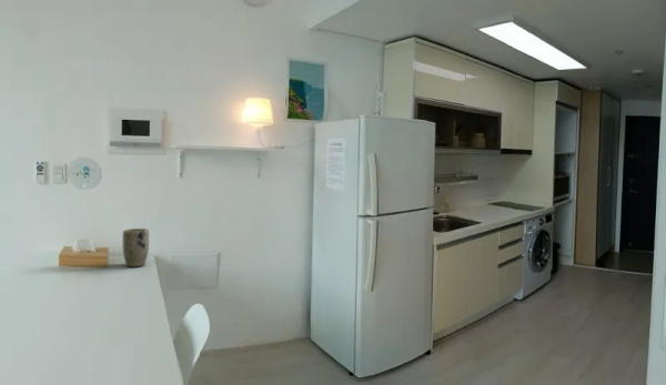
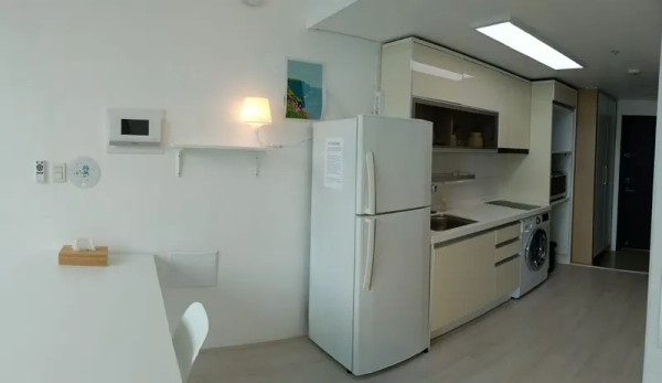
- plant pot [122,227,150,269]
